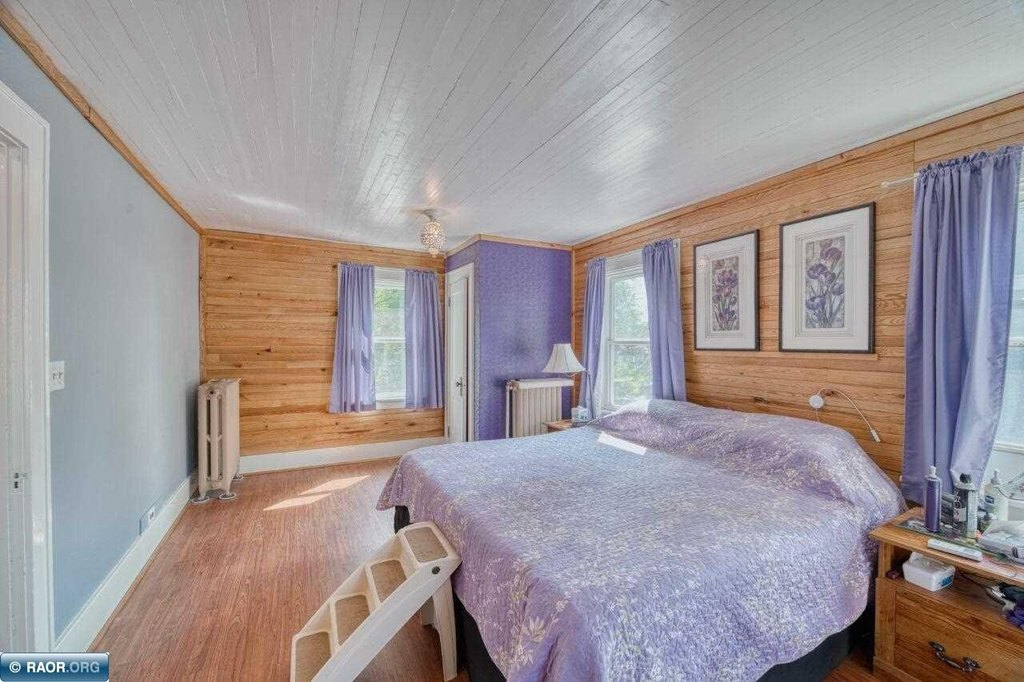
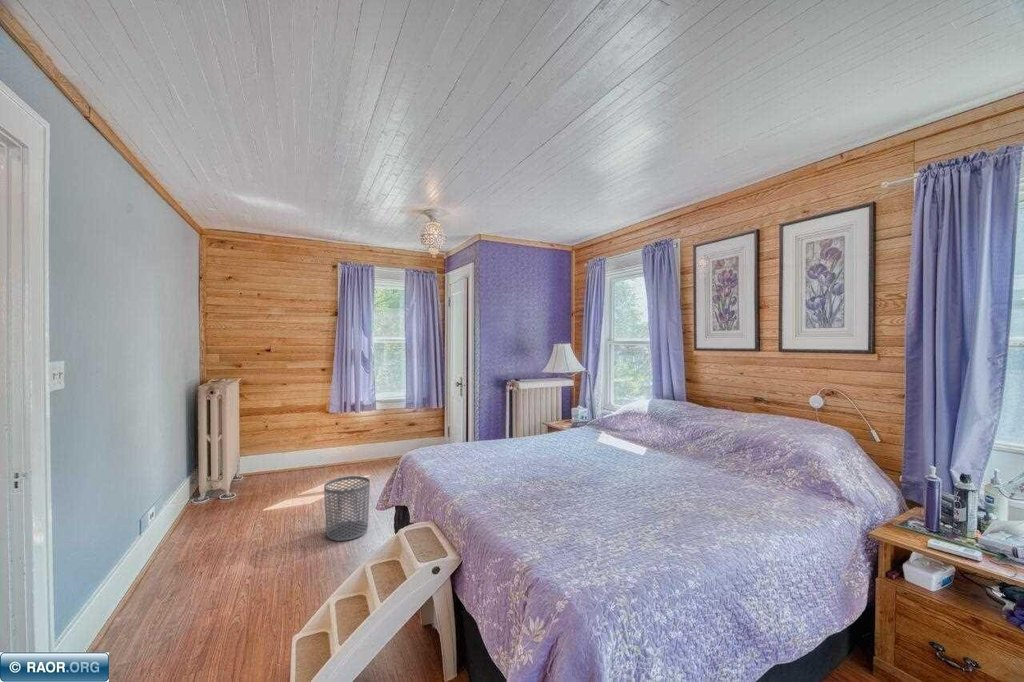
+ waste bin [323,475,371,542]
